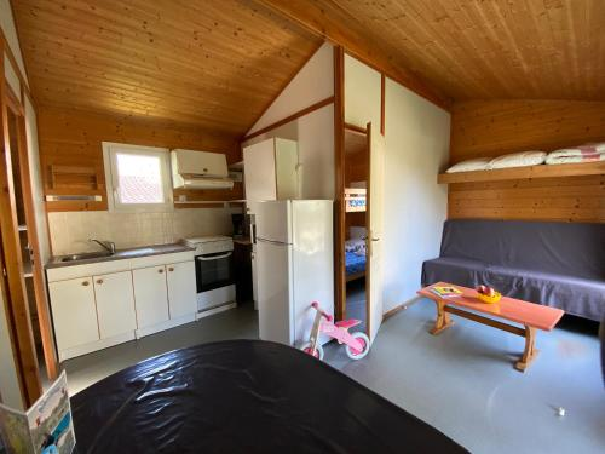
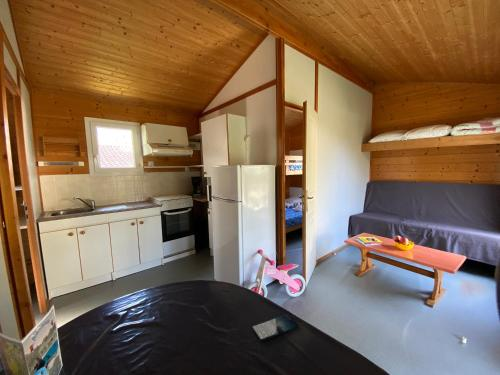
+ smartphone [252,313,299,342]
